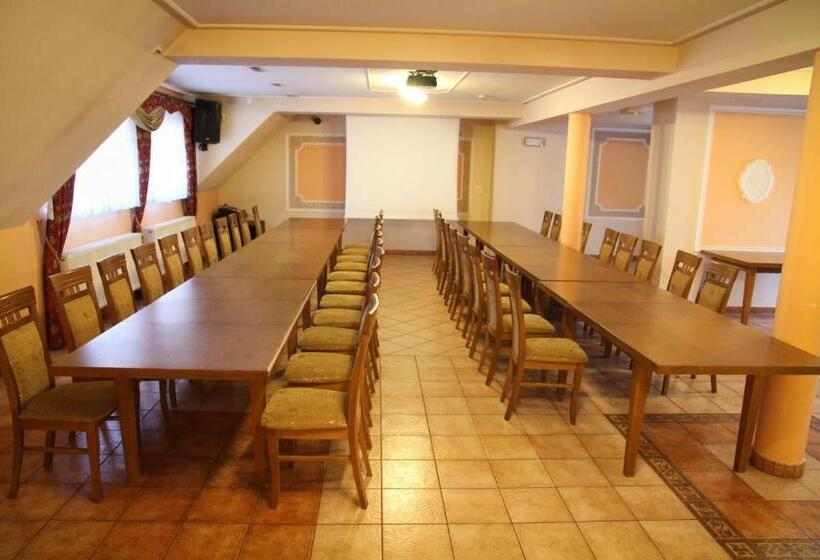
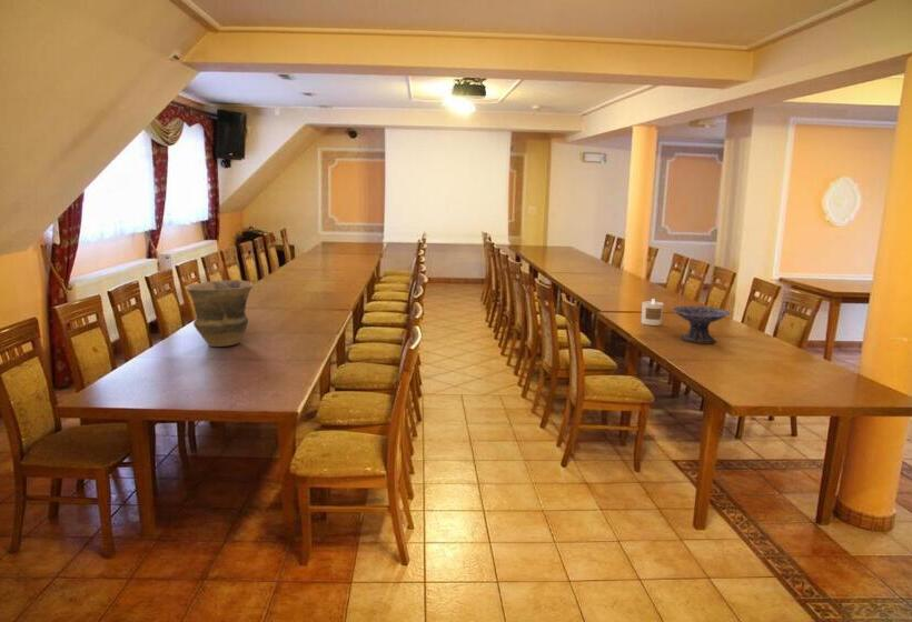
+ vase [184,279,255,348]
+ candle [641,298,665,327]
+ decorative bowl [671,305,732,344]
